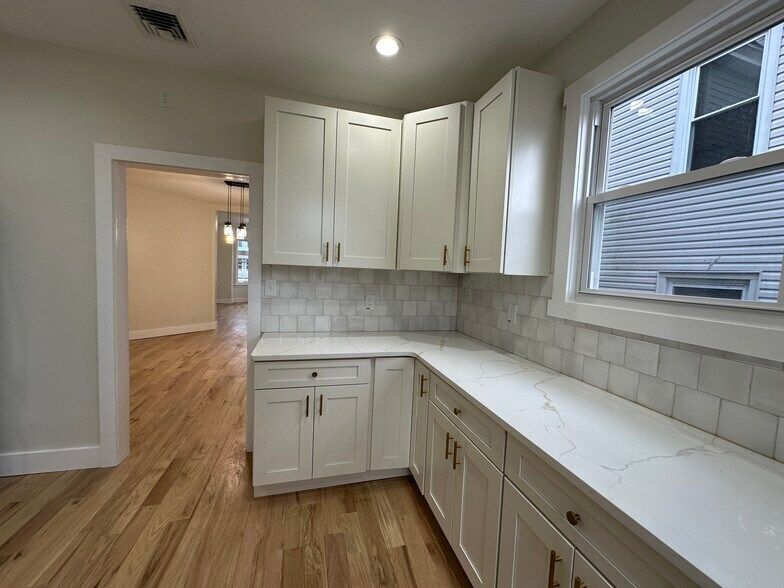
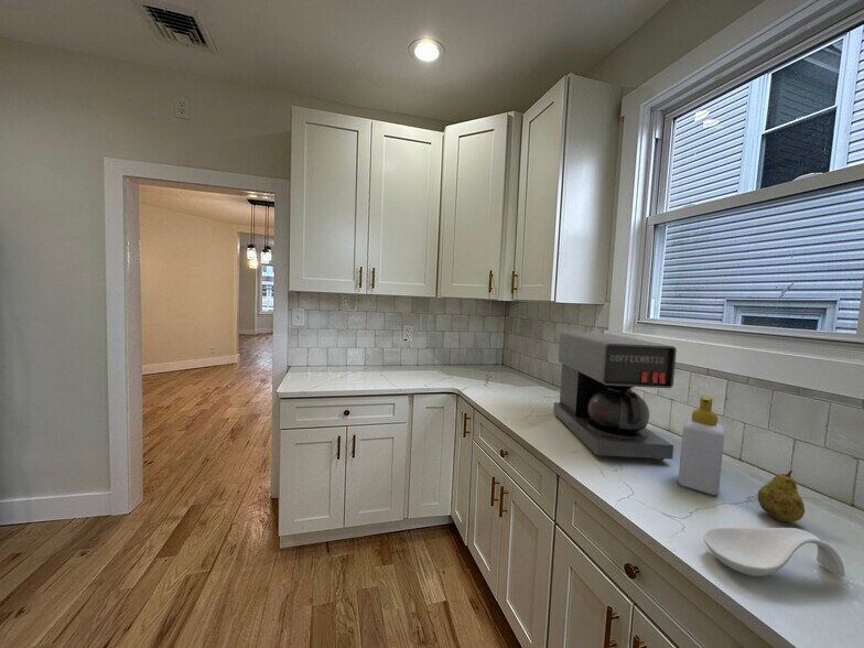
+ coffee maker [552,331,678,461]
+ soap bottle [677,396,725,496]
+ spoon rest [702,527,846,577]
+ fruit [757,469,806,523]
